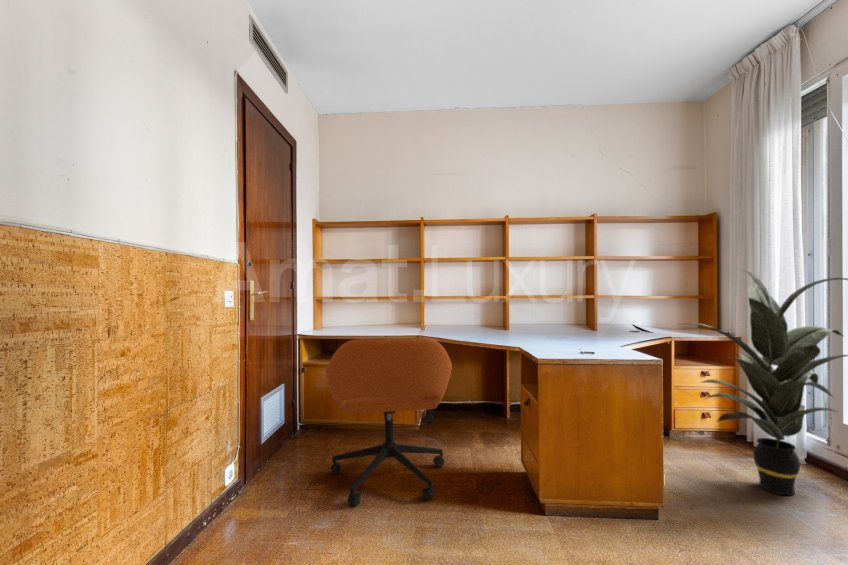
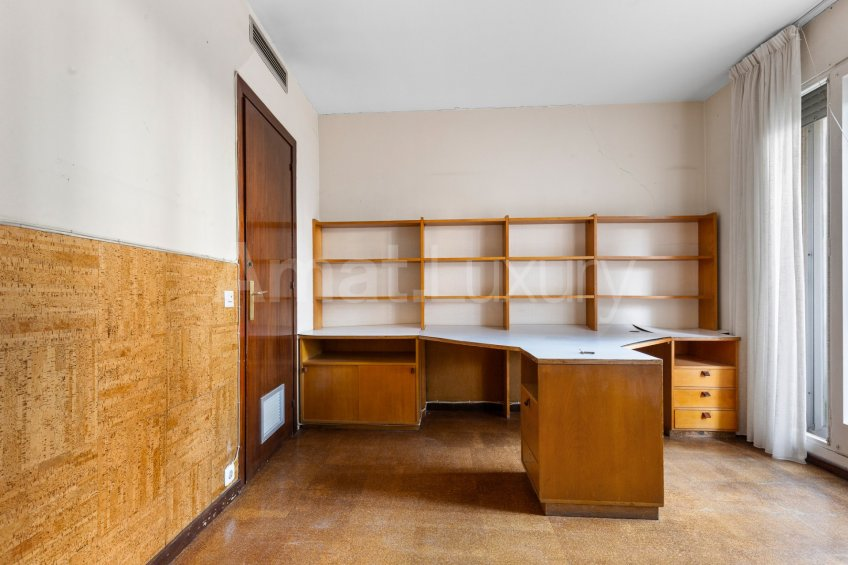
- office chair [324,337,453,507]
- indoor plant [677,268,848,496]
